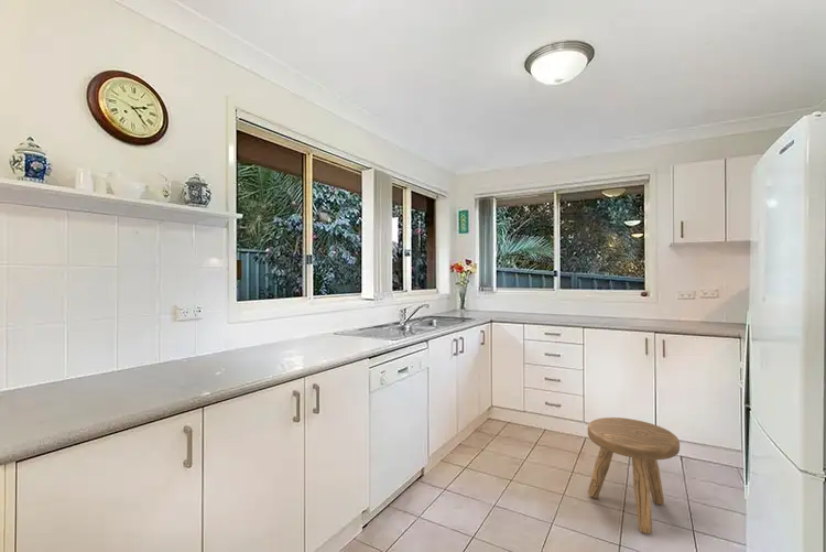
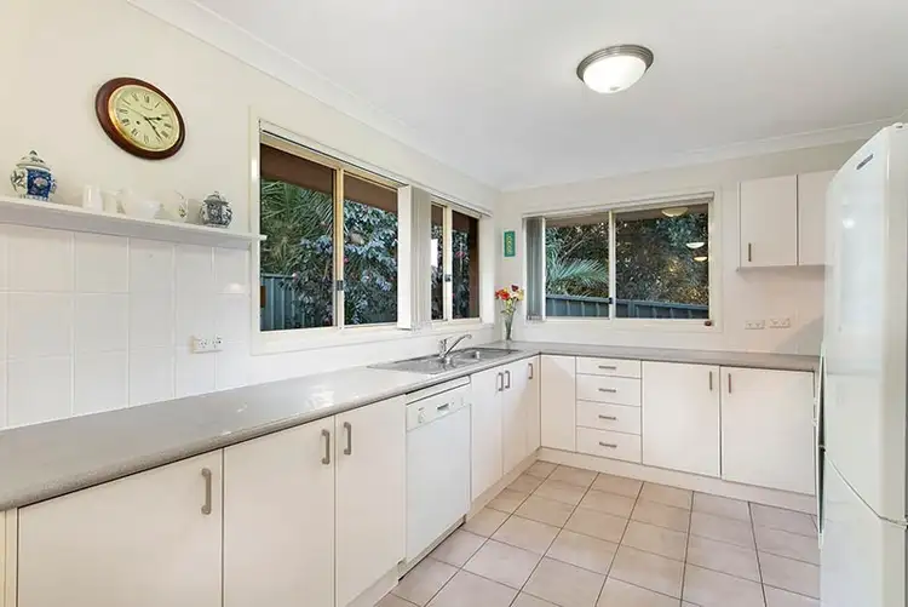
- stool [587,416,681,534]
